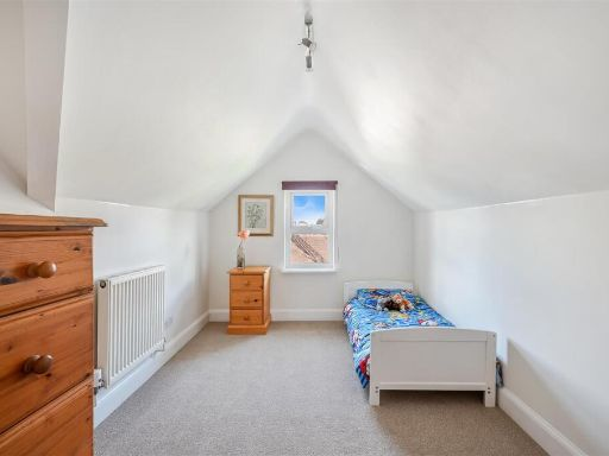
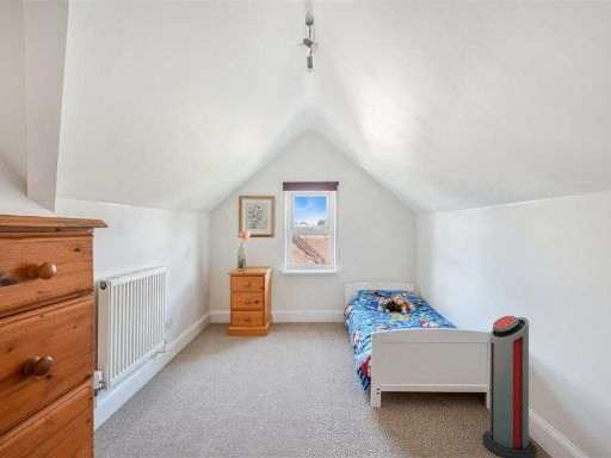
+ air purifier [481,315,538,458]
